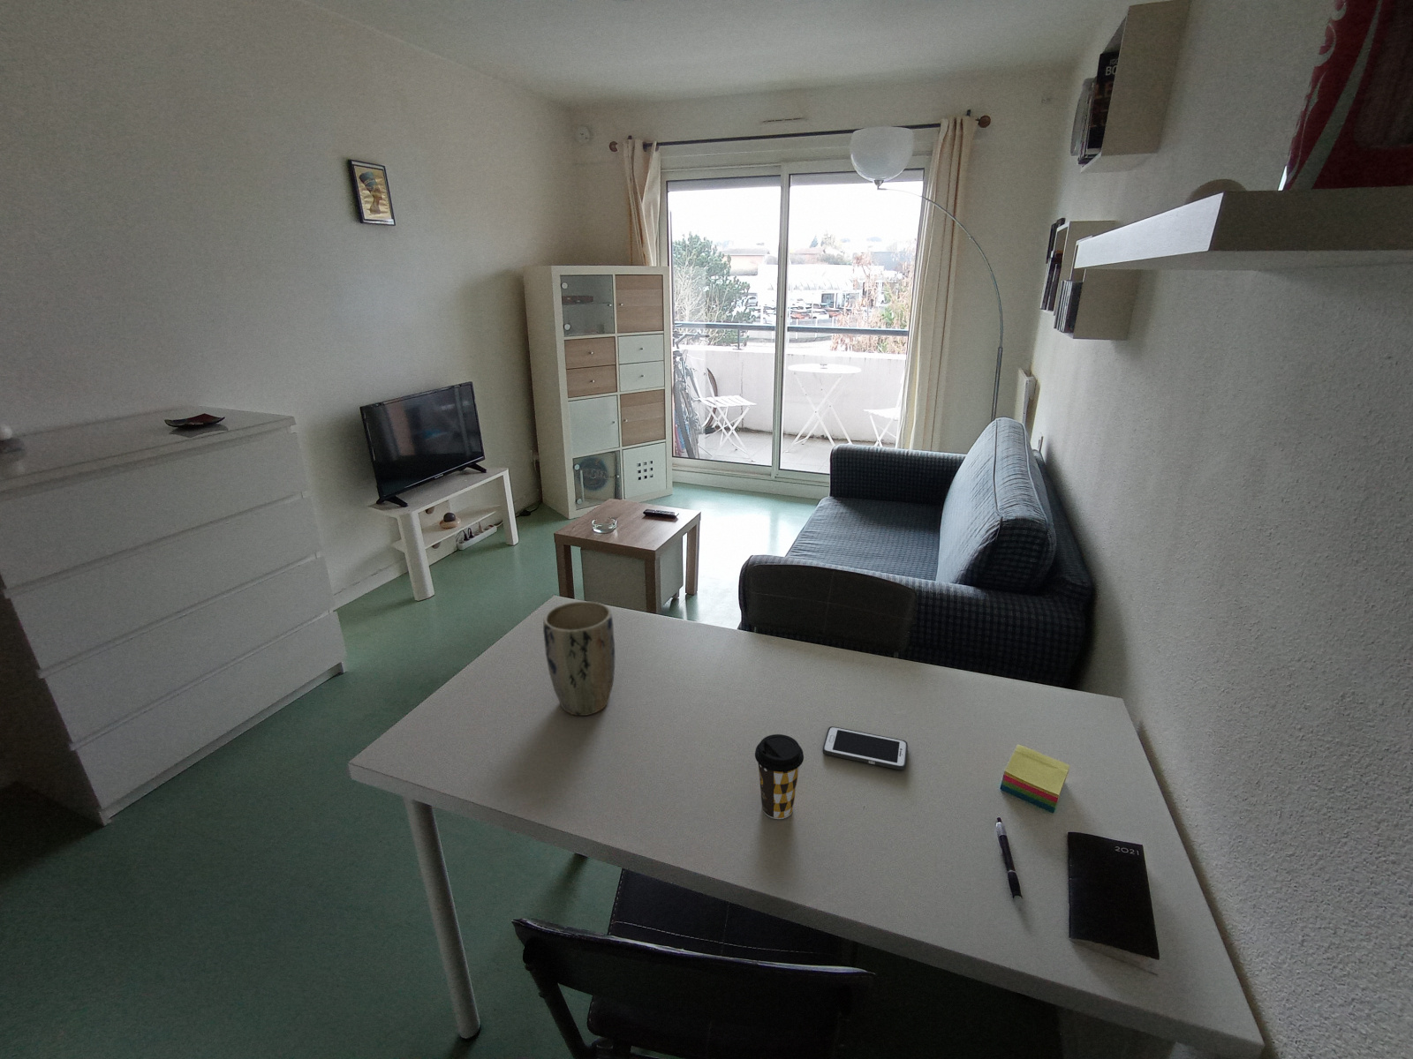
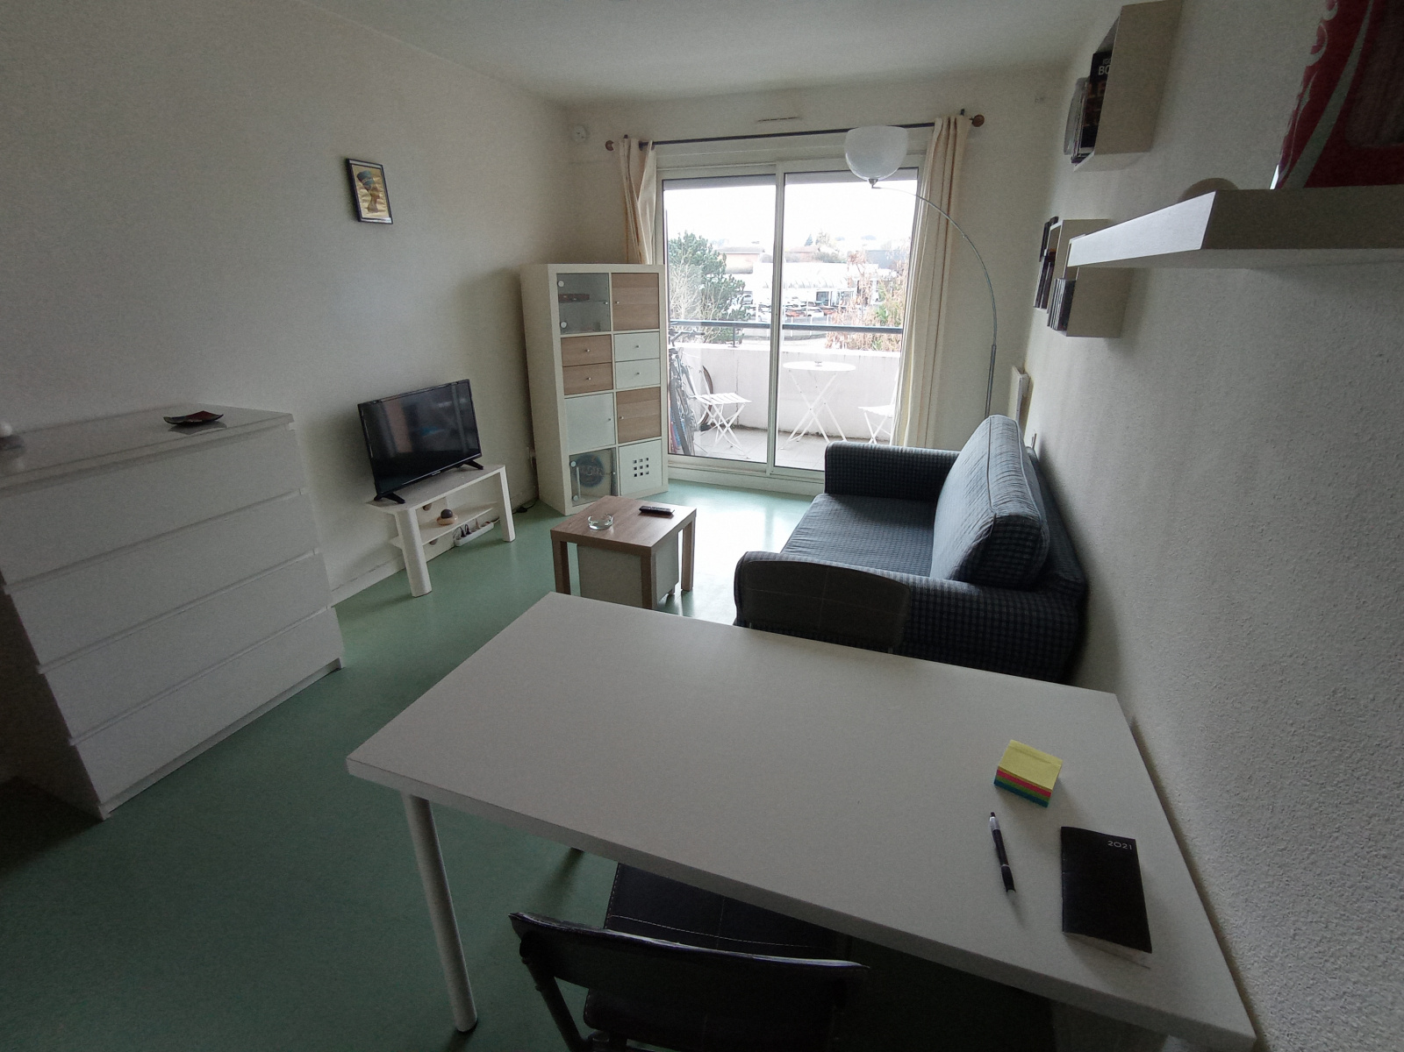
- plant pot [542,600,615,716]
- coffee cup [754,733,804,820]
- cell phone [822,725,909,771]
